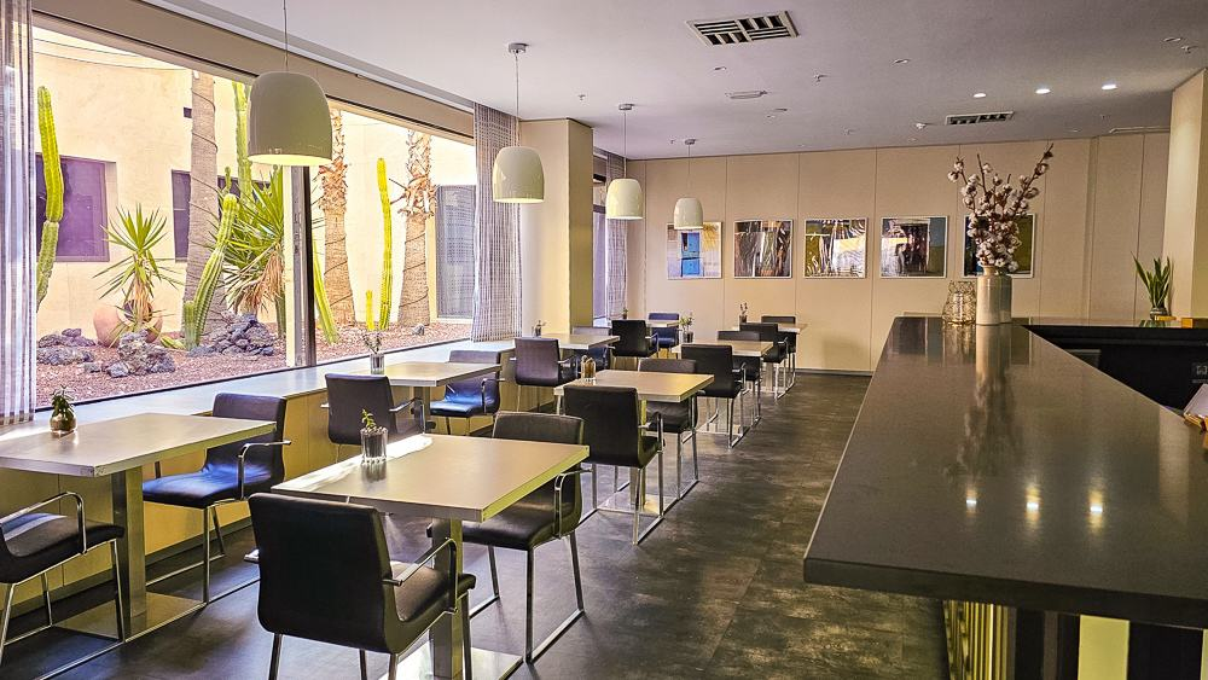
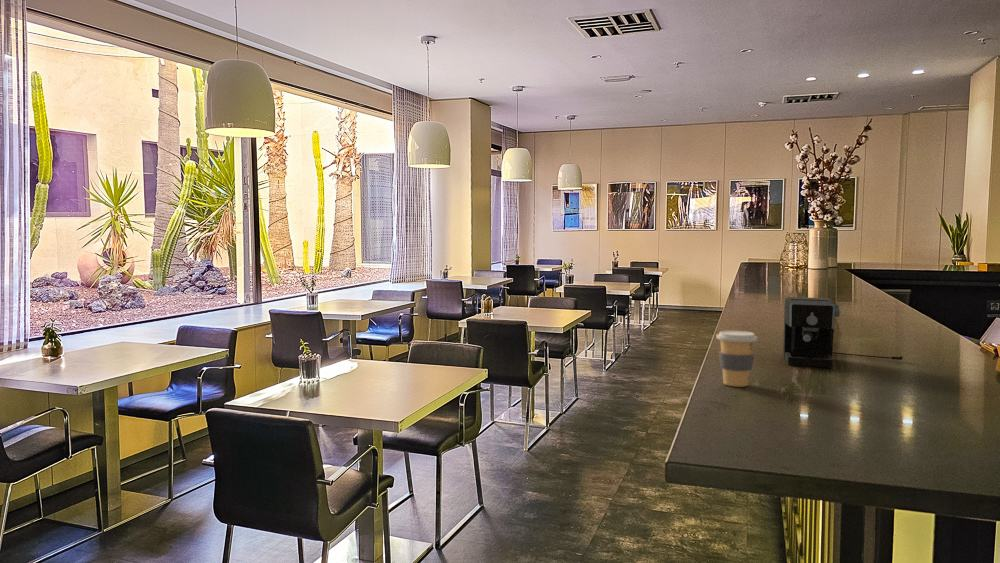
+ coffee maker [782,296,904,368]
+ coffee cup [716,330,758,388]
